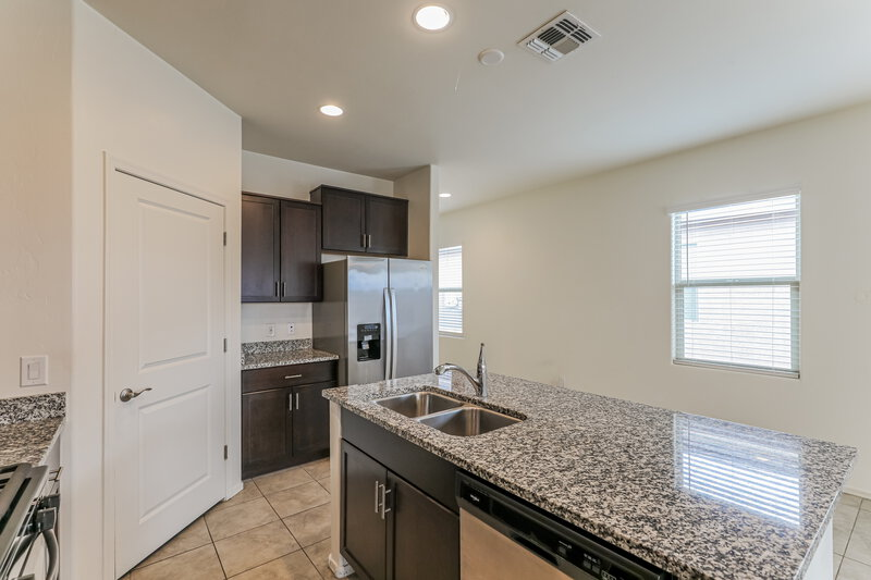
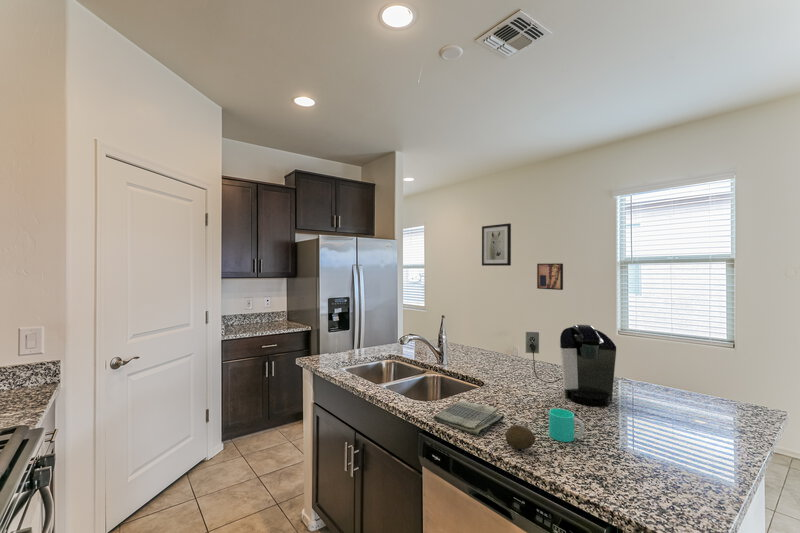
+ fruit [504,424,536,450]
+ dish towel [433,400,505,437]
+ coffee maker [525,324,617,408]
+ cup [548,408,585,443]
+ wall art [536,262,564,291]
+ wall art [481,222,512,267]
